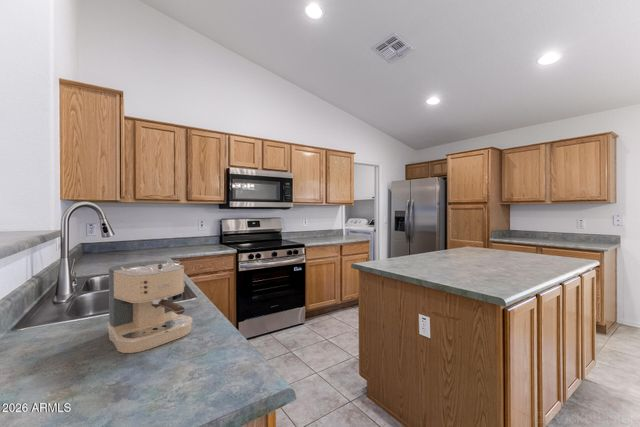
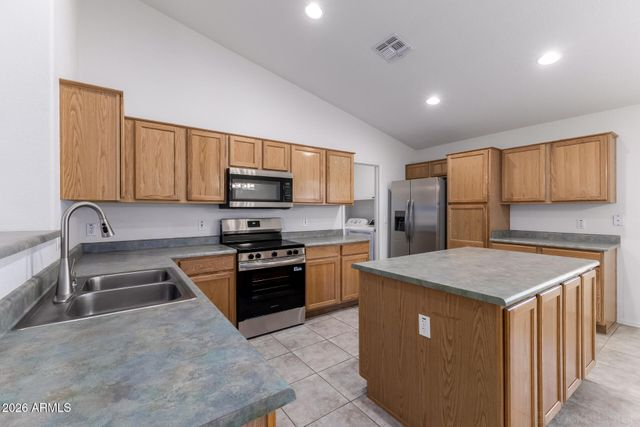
- coffee maker [107,259,194,354]
